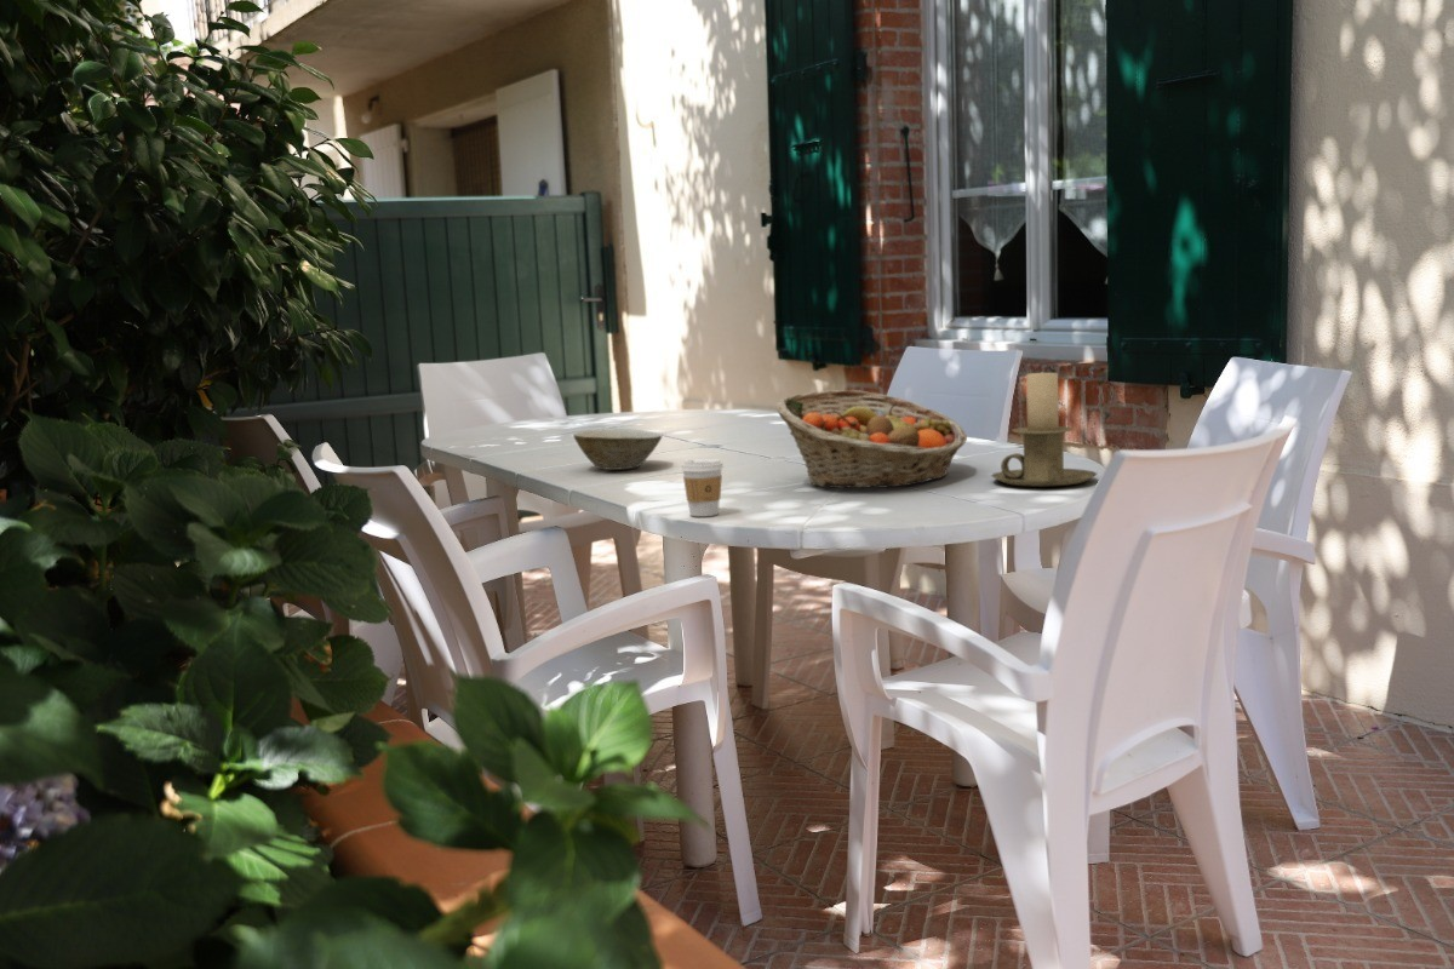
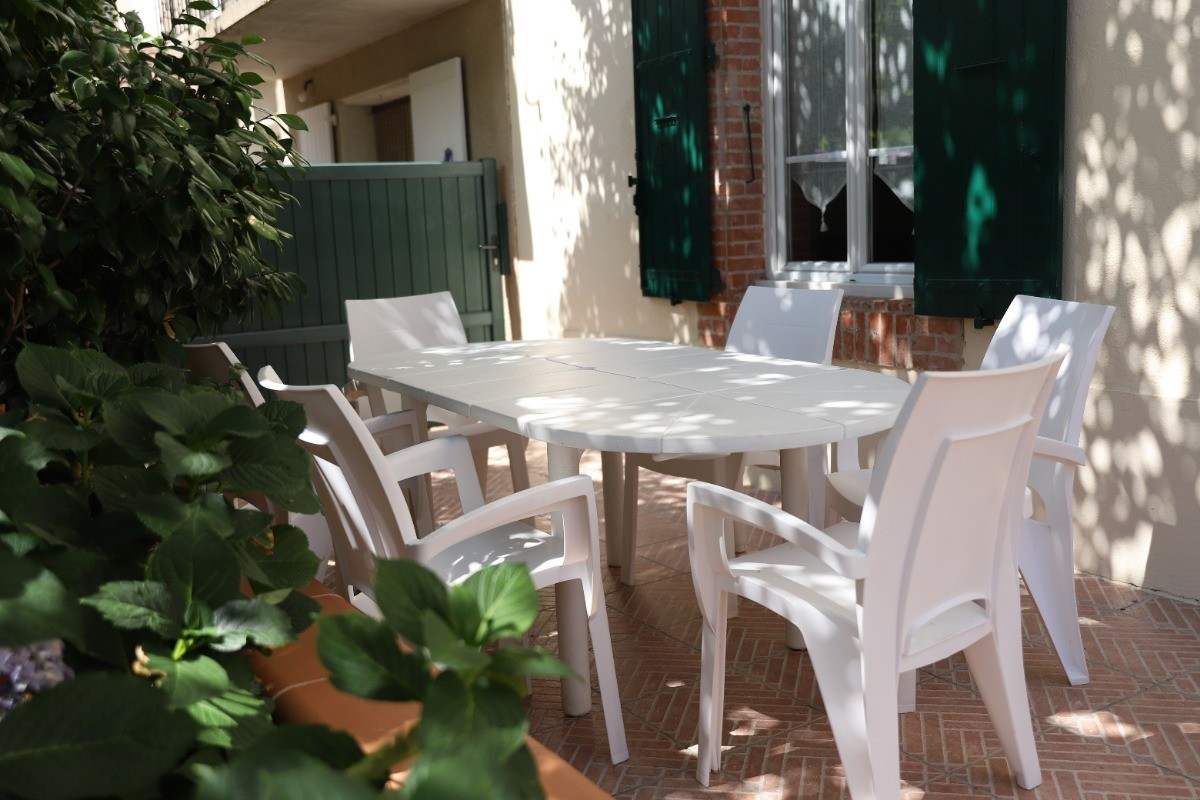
- coffee cup [681,458,725,517]
- bowl [572,428,663,471]
- candle holder [990,371,1098,488]
- fruit basket [775,389,968,489]
